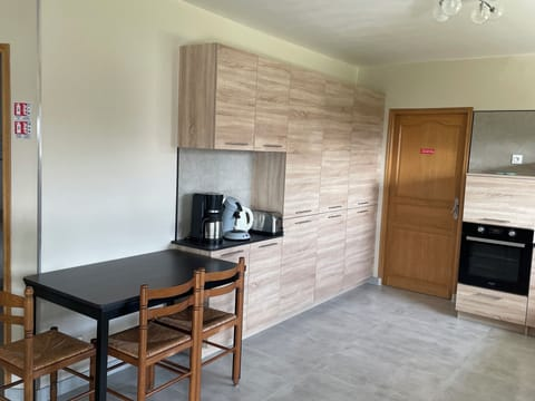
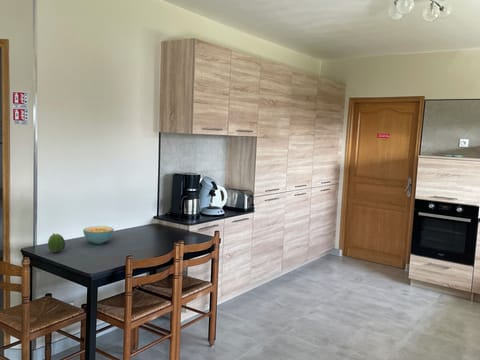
+ fruit [47,232,66,254]
+ cereal bowl [82,225,115,245]
